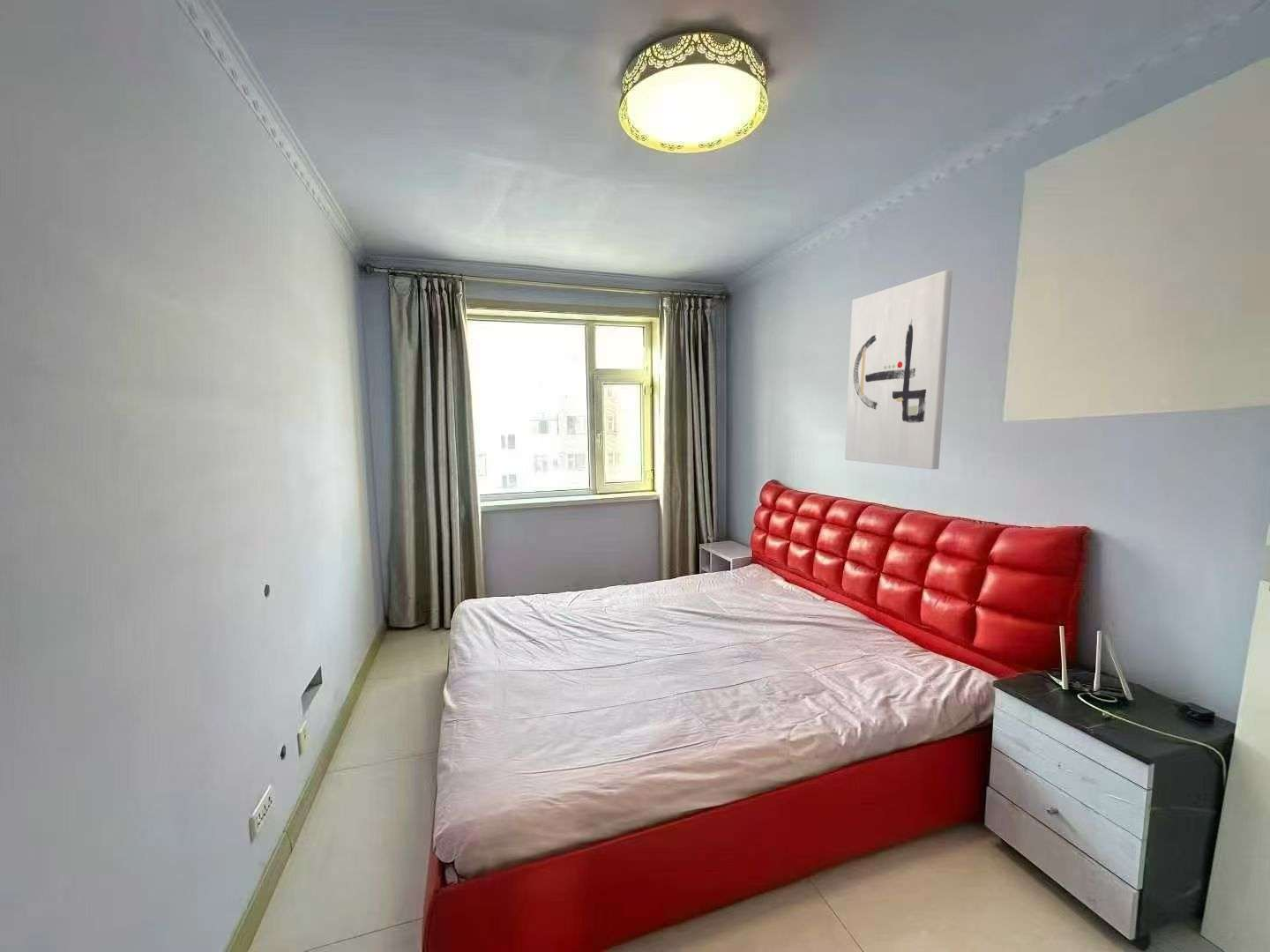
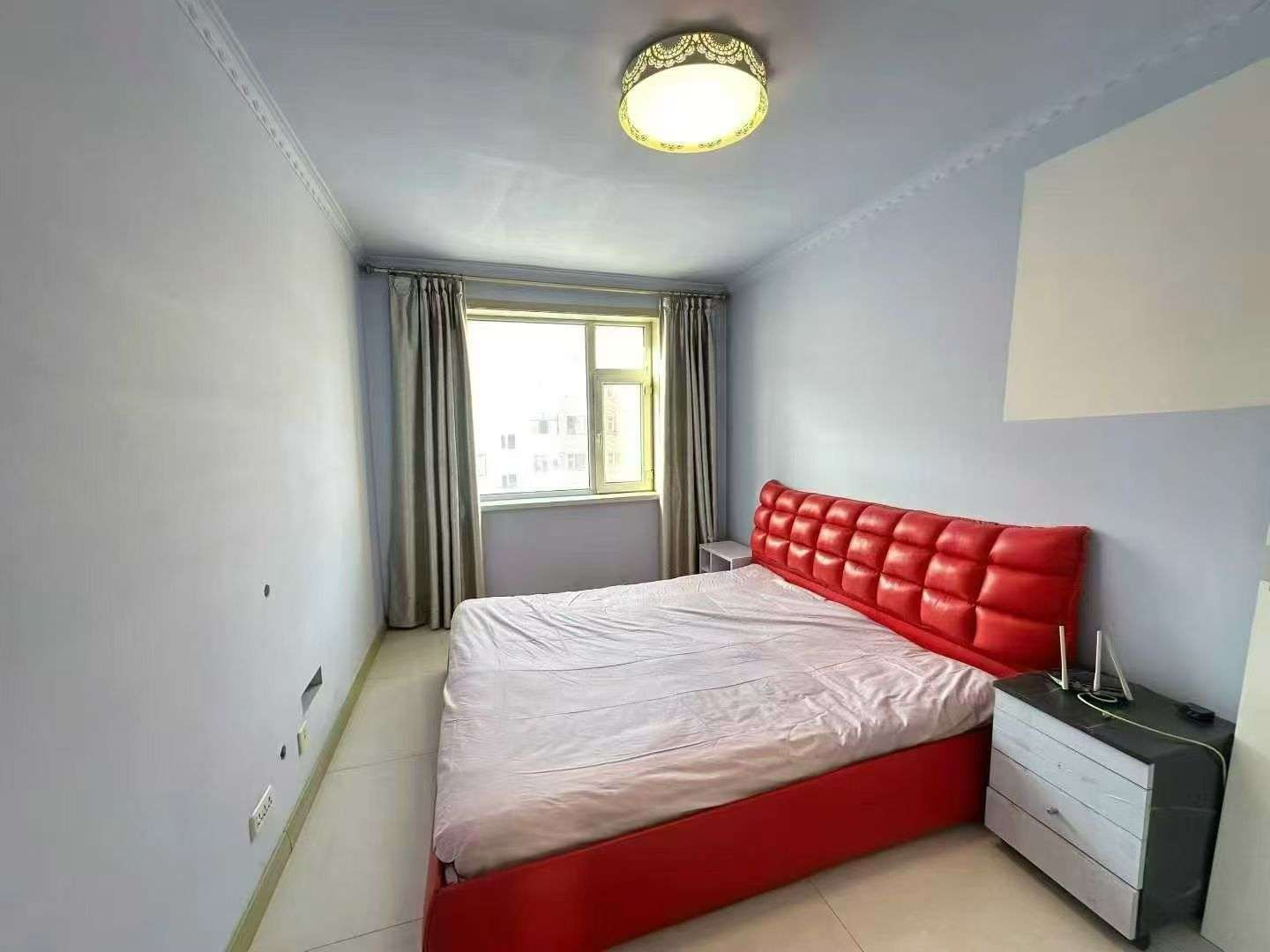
- wall art [844,270,953,470]
